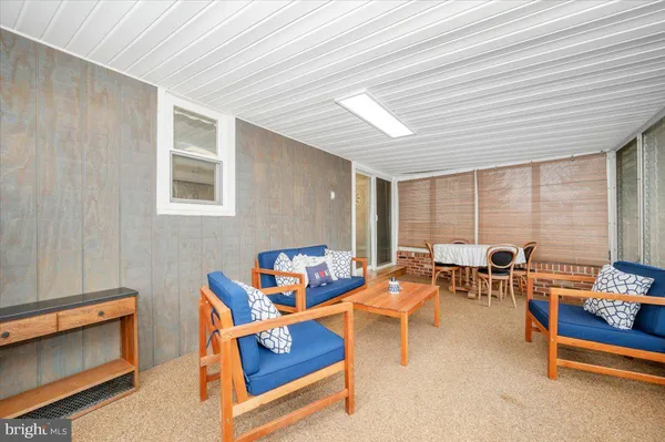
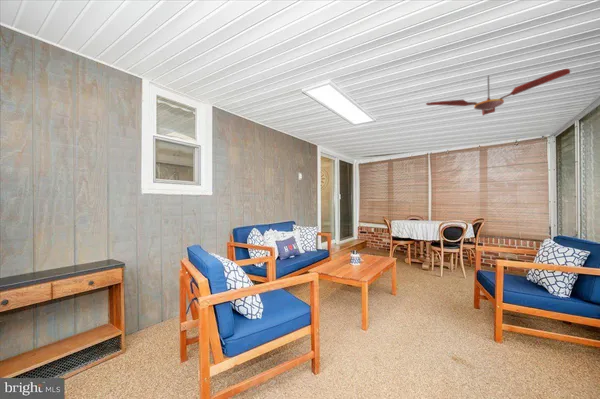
+ ceiling fan [425,68,571,117]
